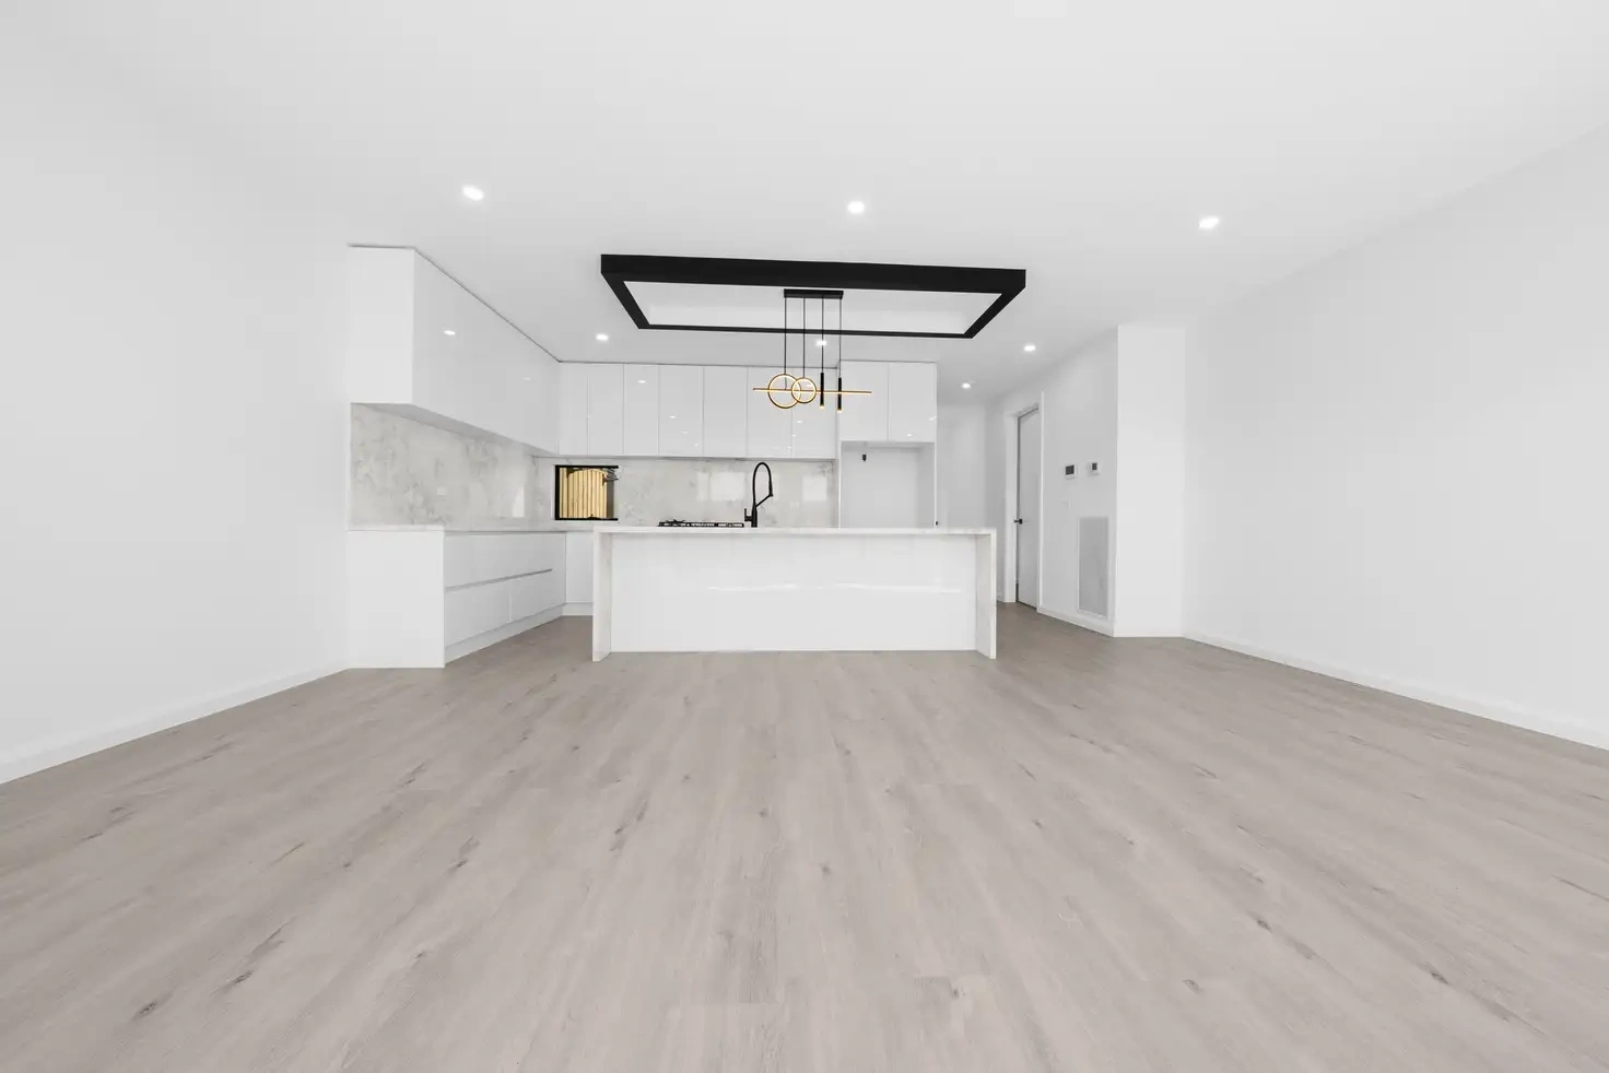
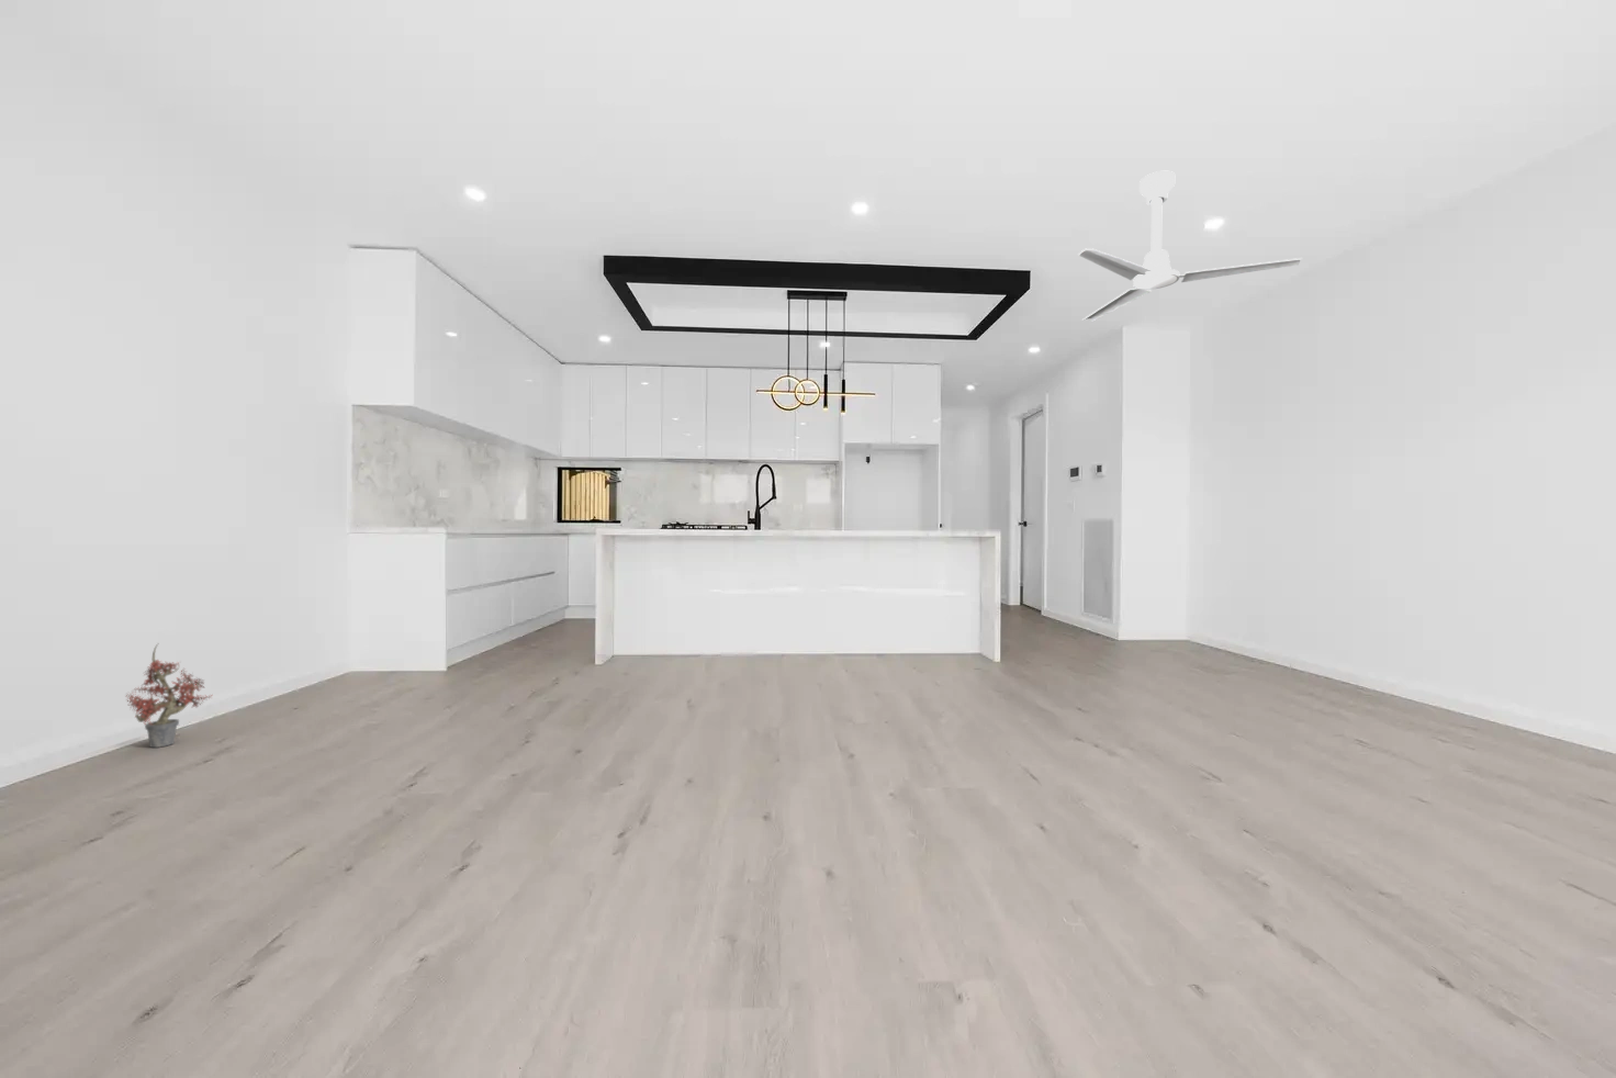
+ ceiling fan [1077,170,1304,321]
+ potted plant [124,642,213,748]
